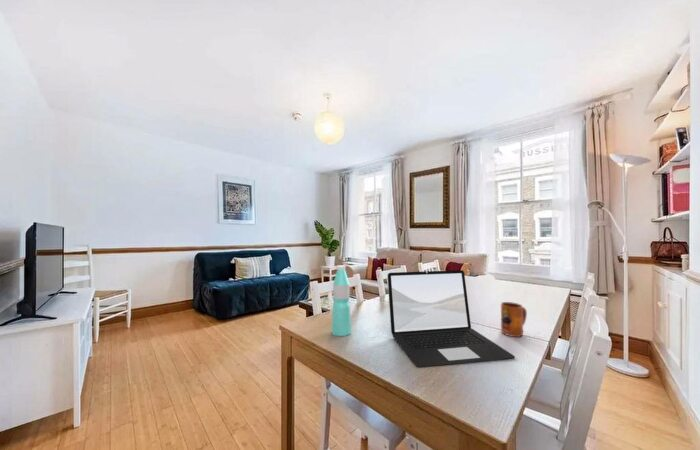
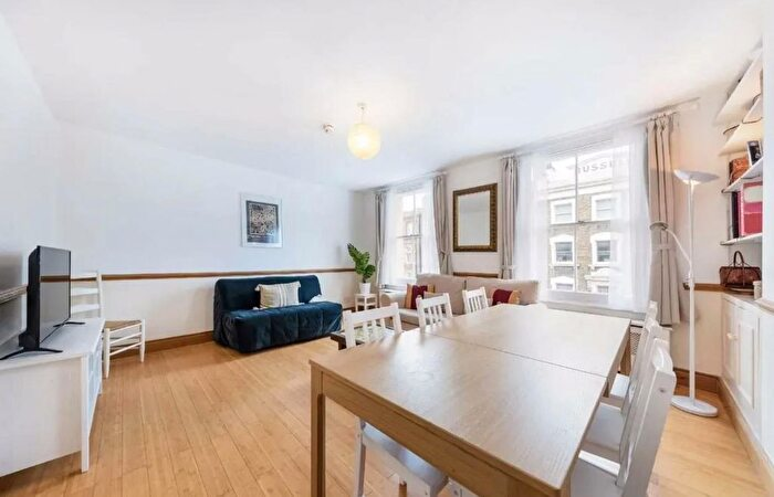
- water bottle [331,264,352,337]
- laptop [387,269,516,368]
- mug [500,301,528,338]
